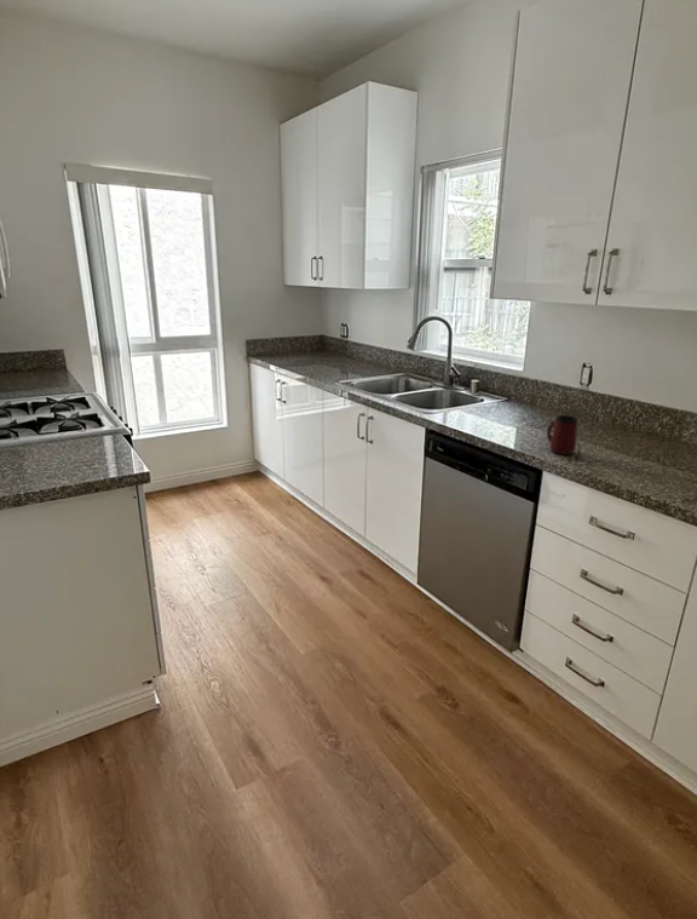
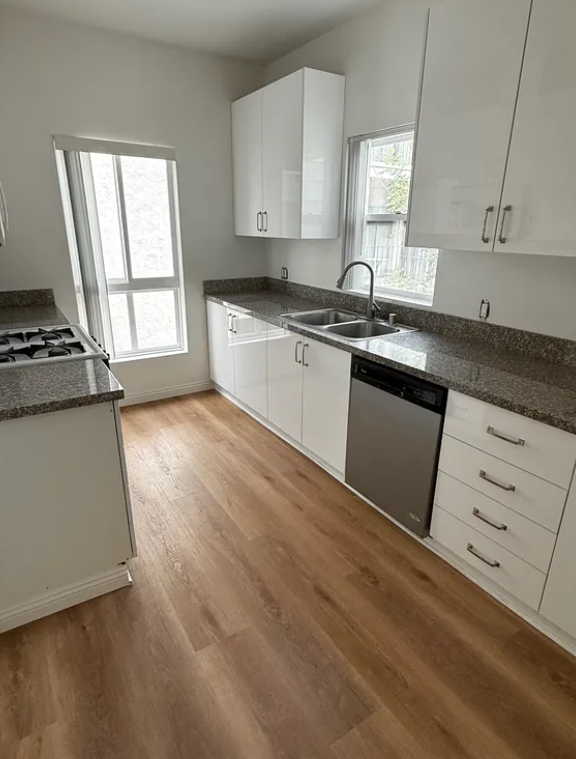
- mug [546,414,578,455]
